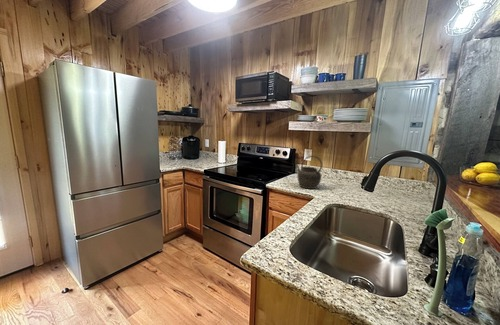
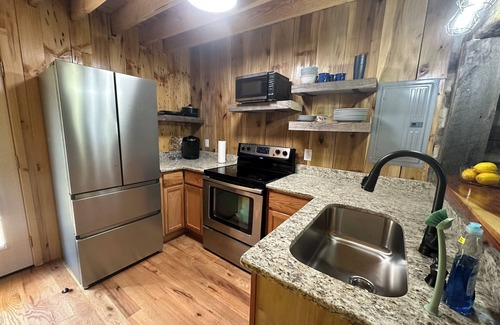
- kettle [295,155,324,190]
